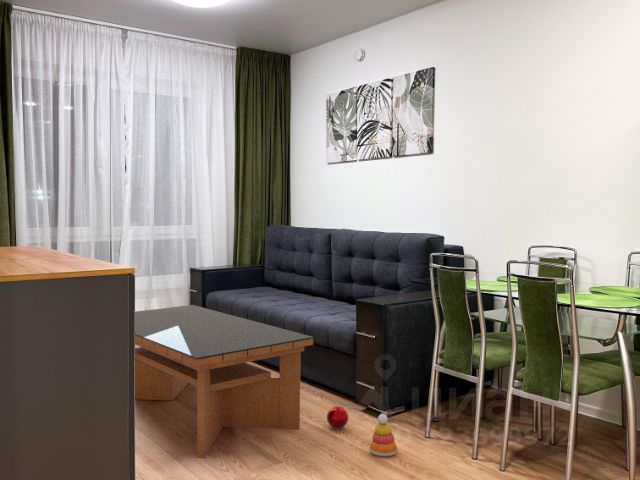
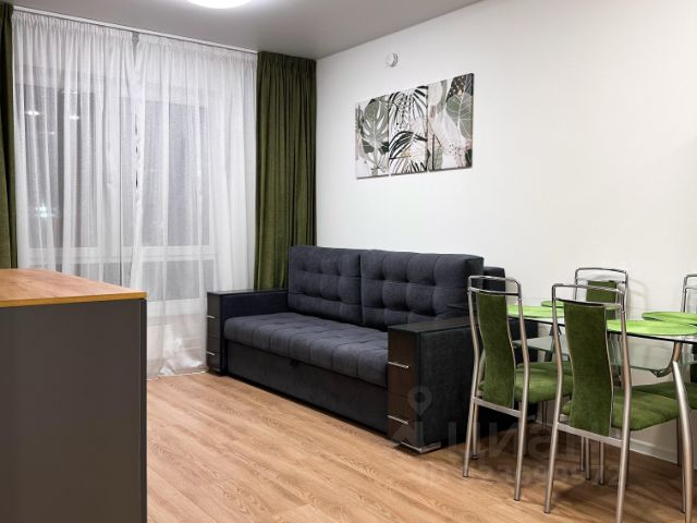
- ball [326,405,350,430]
- coffee table [134,304,314,459]
- stacking toy [368,413,399,457]
